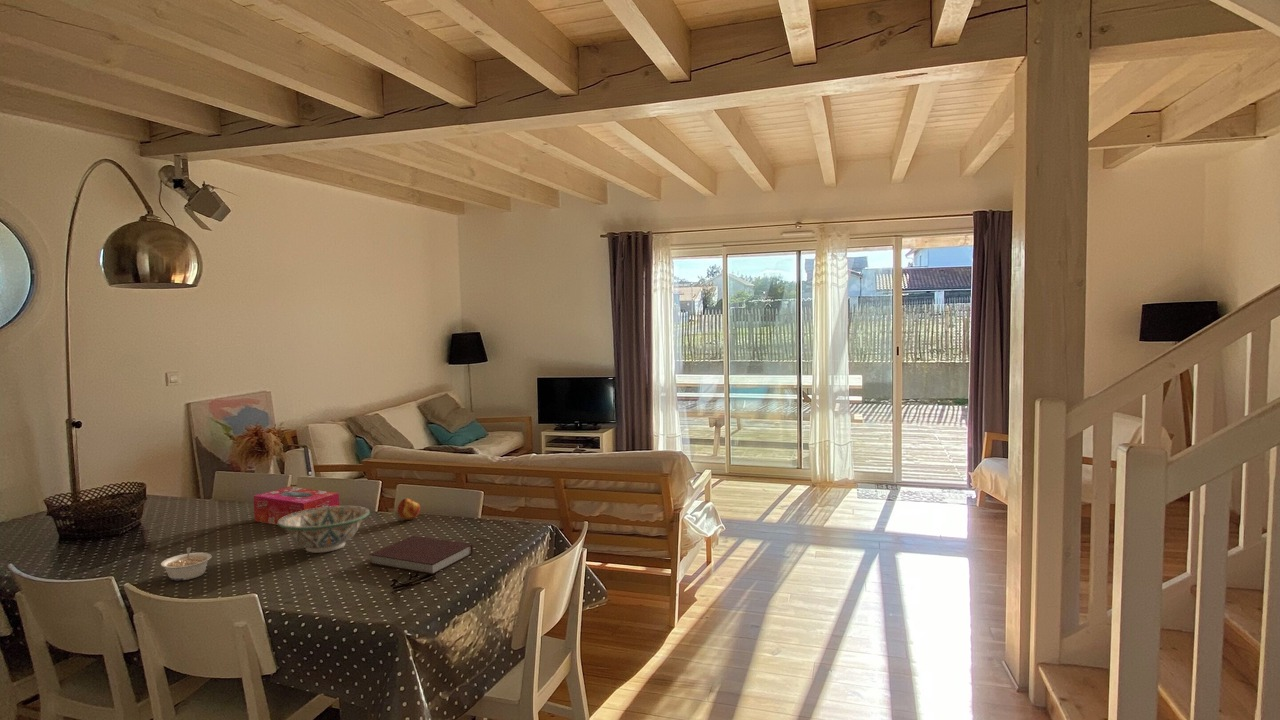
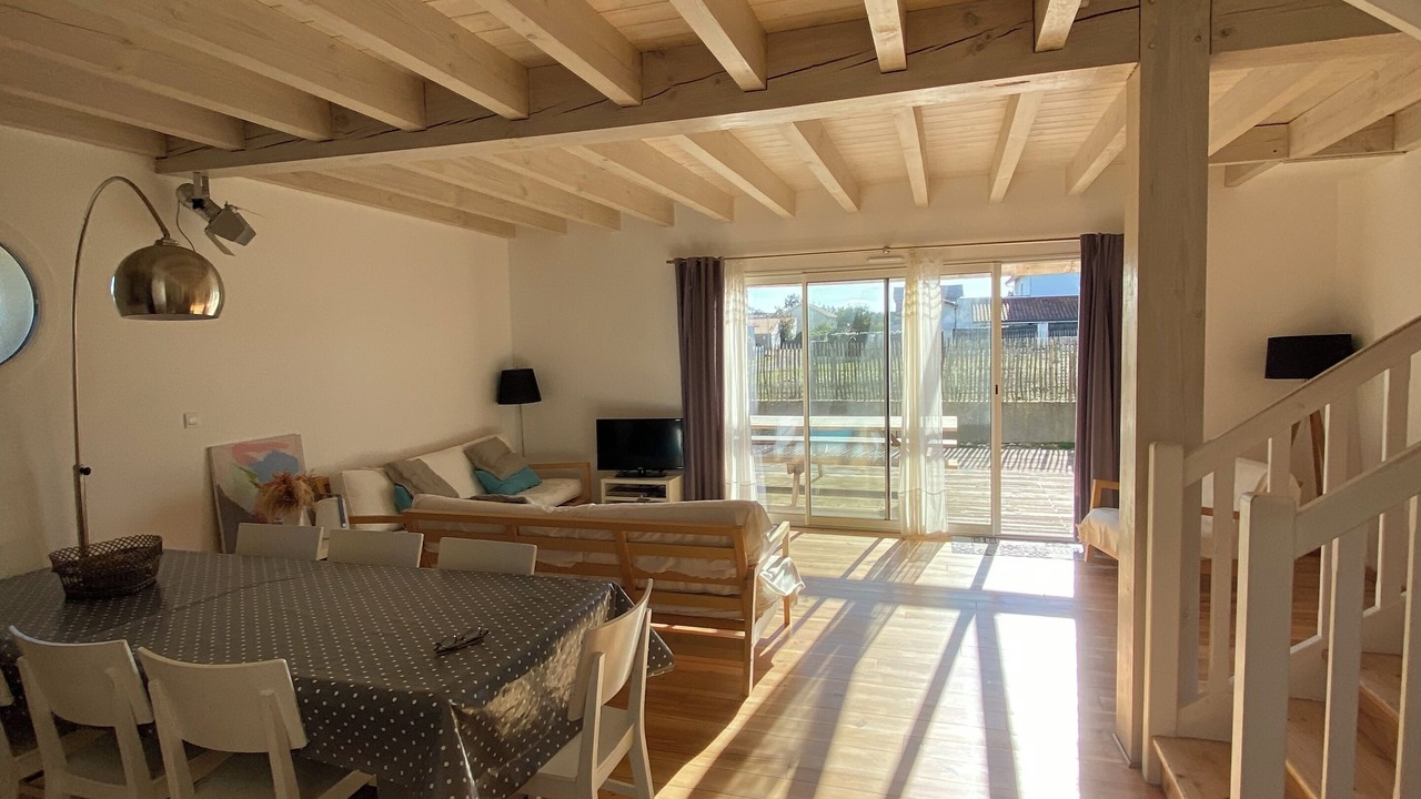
- legume [160,546,213,581]
- tissue box [252,486,340,526]
- notebook [368,535,474,576]
- fruit [397,498,421,521]
- decorative bowl [277,505,371,554]
